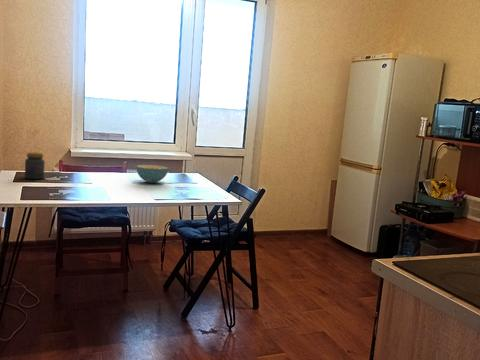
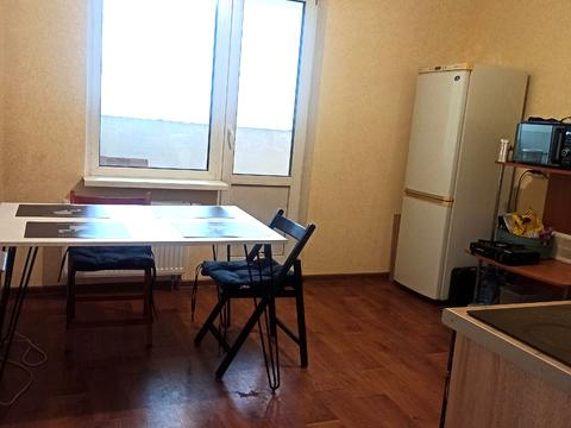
- cereal bowl [135,164,169,184]
- jar [24,152,46,180]
